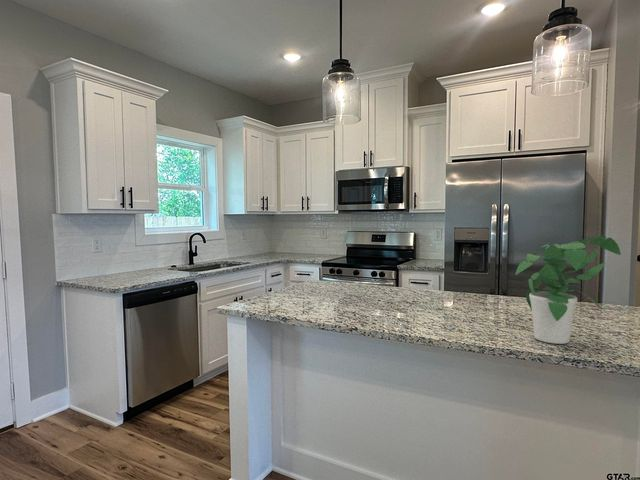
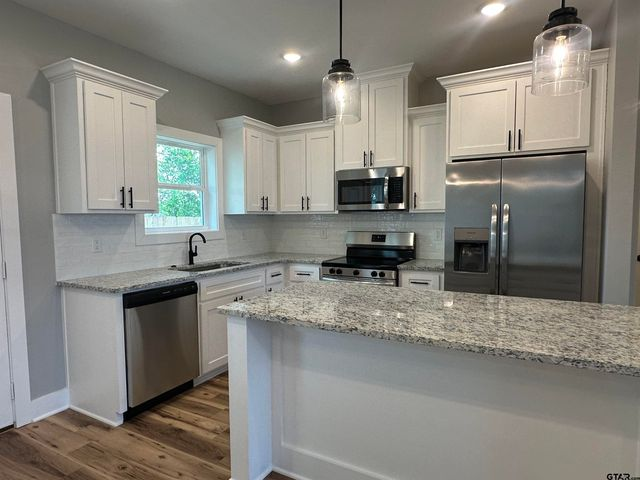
- potted plant [514,235,622,345]
